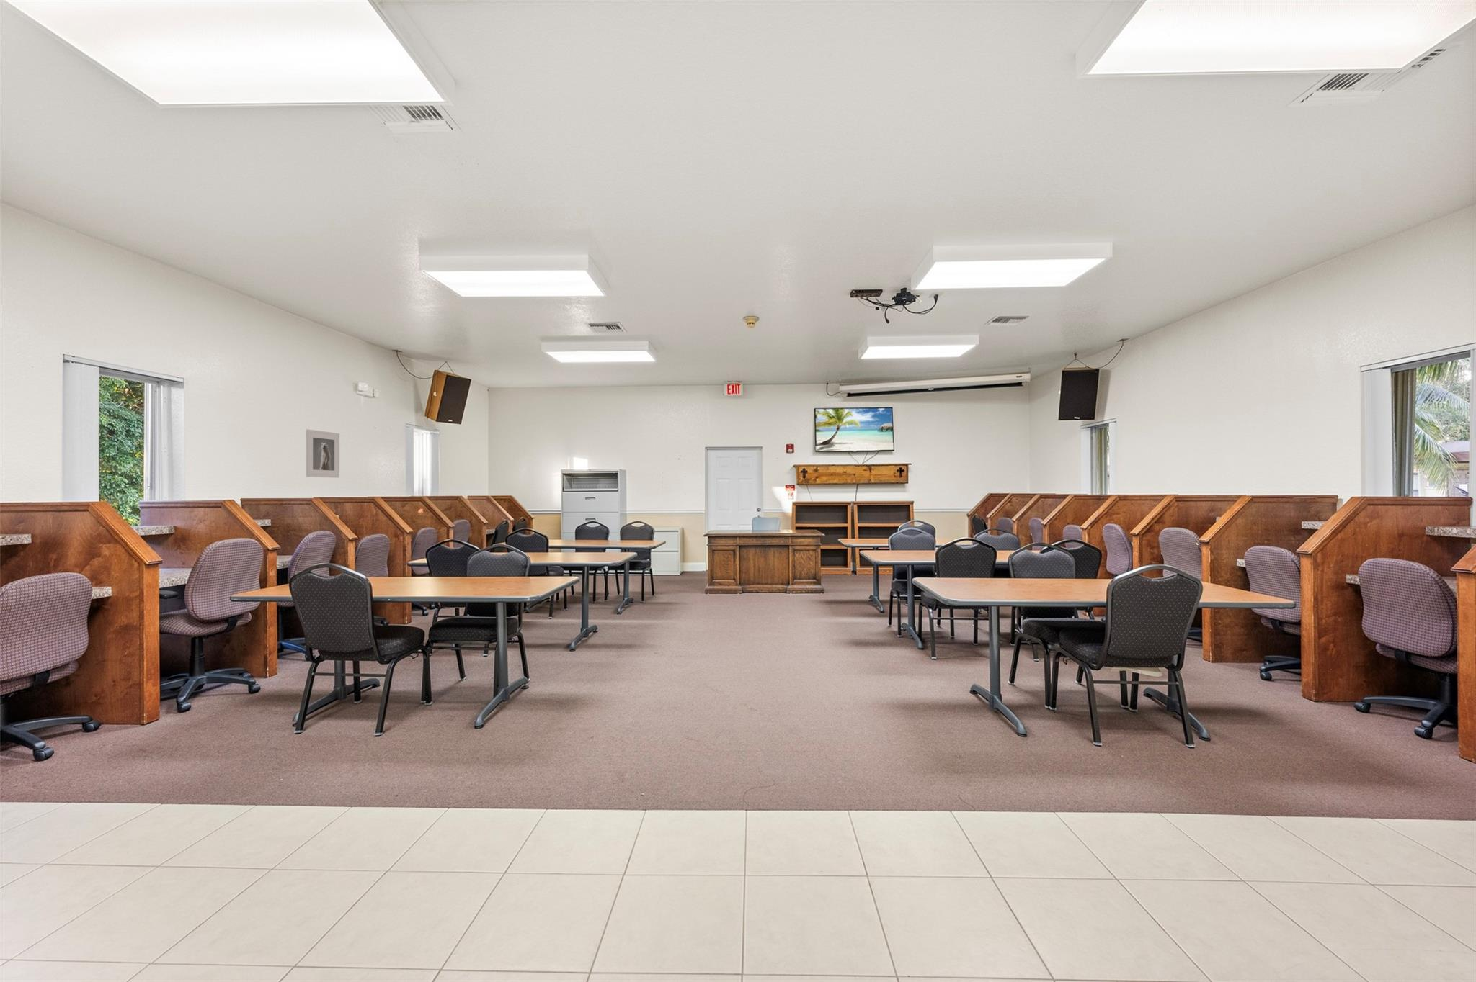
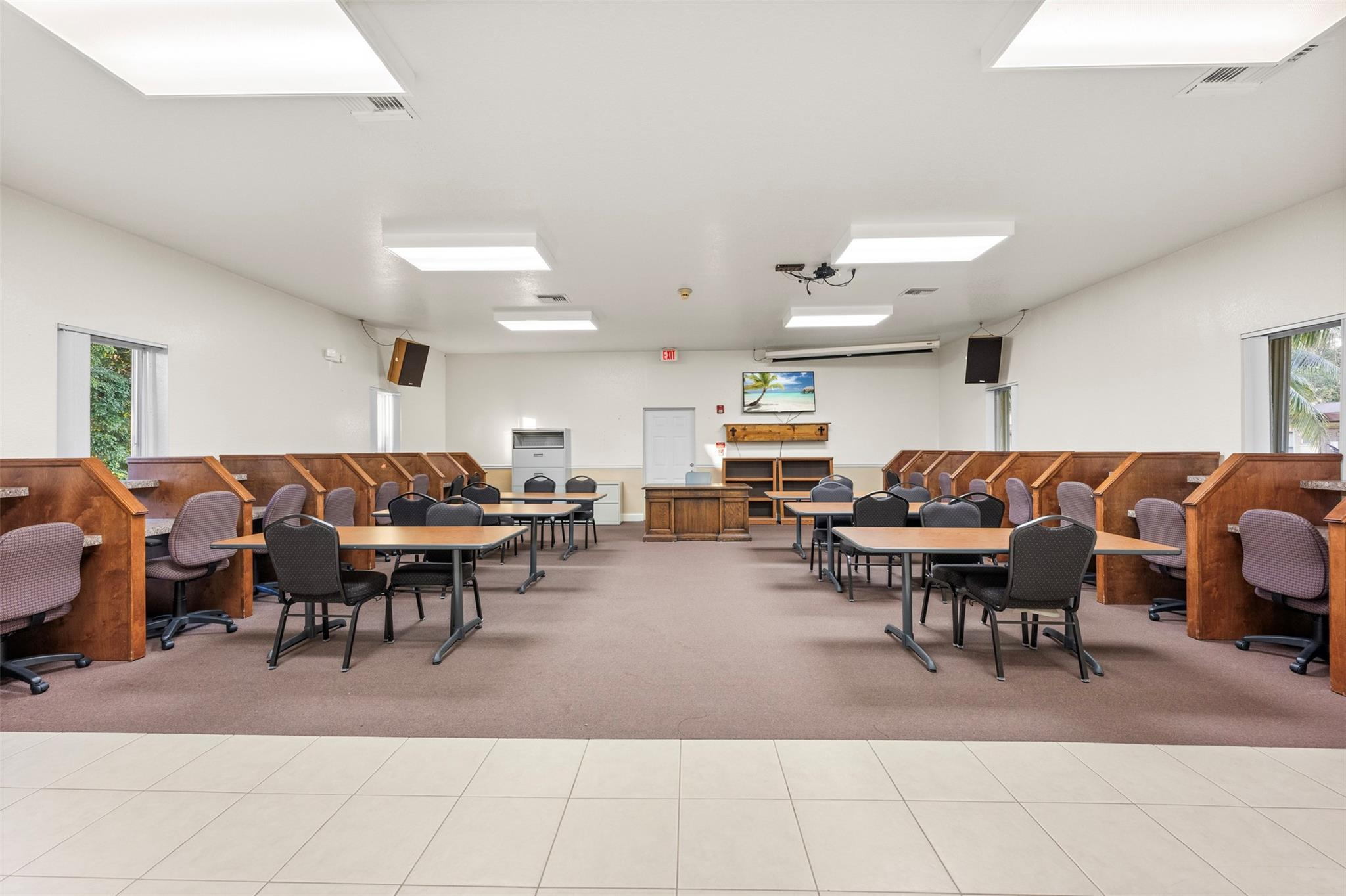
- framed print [306,429,340,479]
